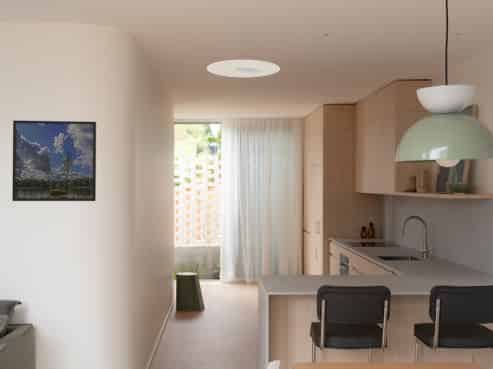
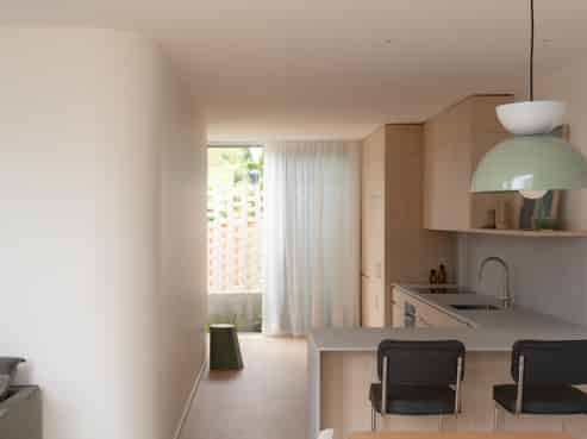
- ceiling light [206,59,281,78]
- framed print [11,119,97,202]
